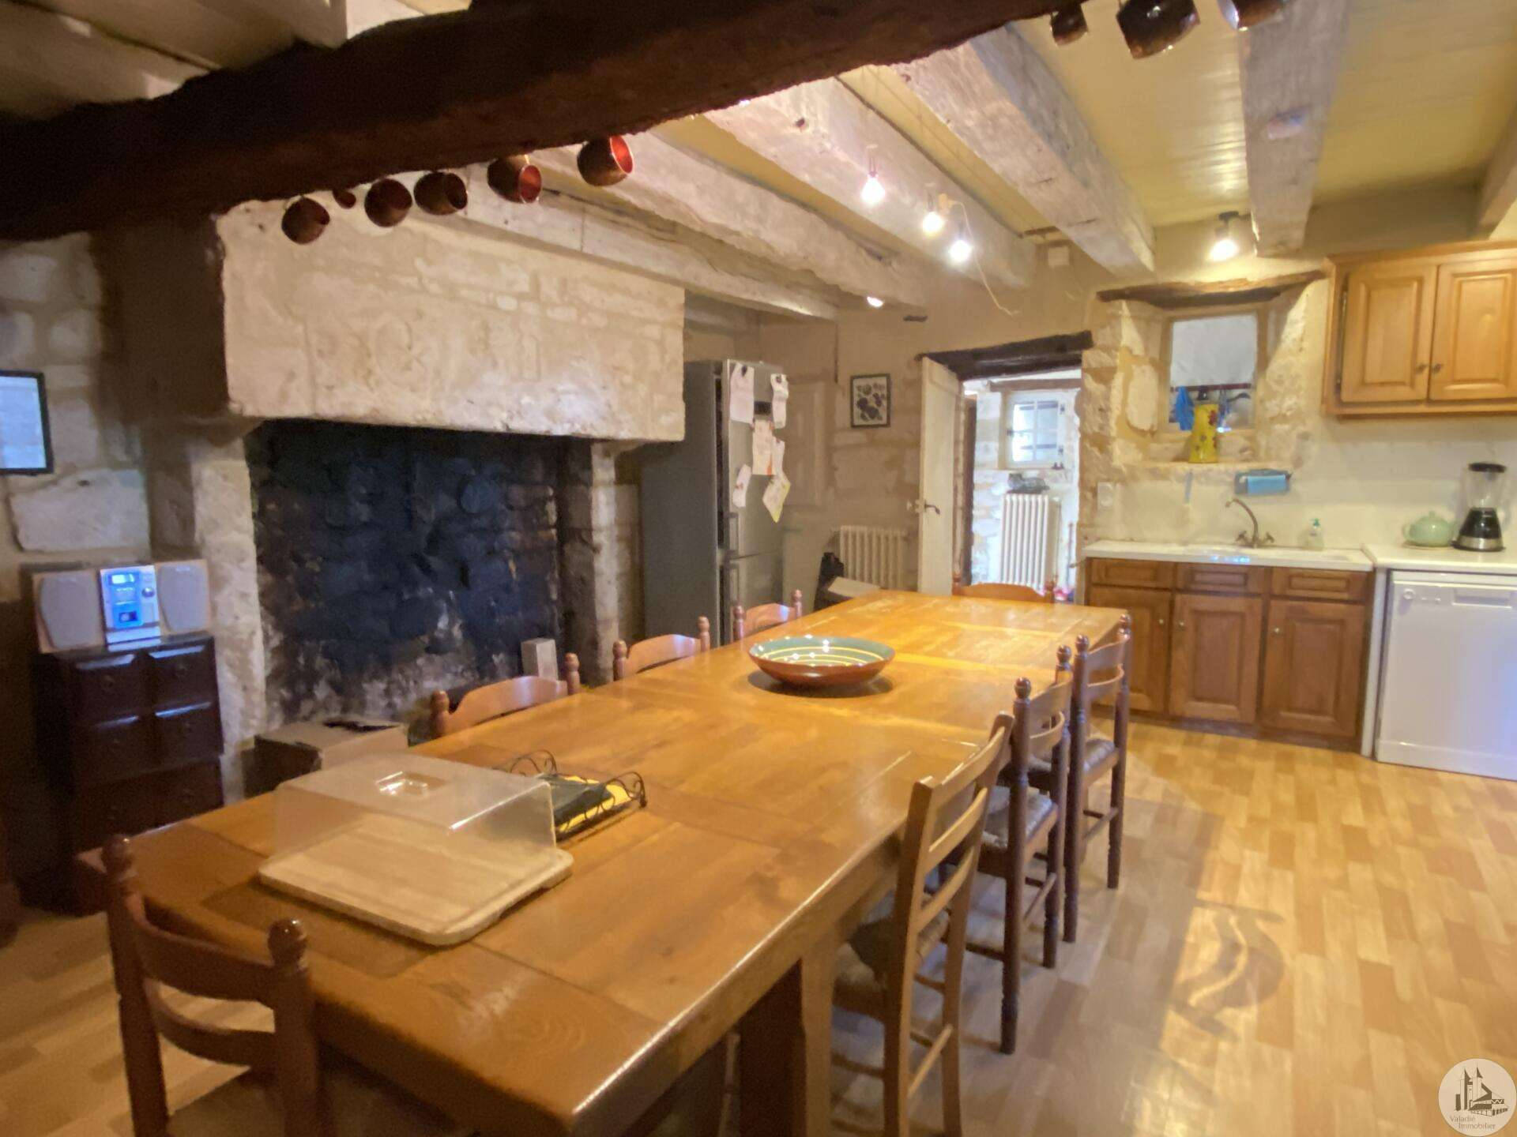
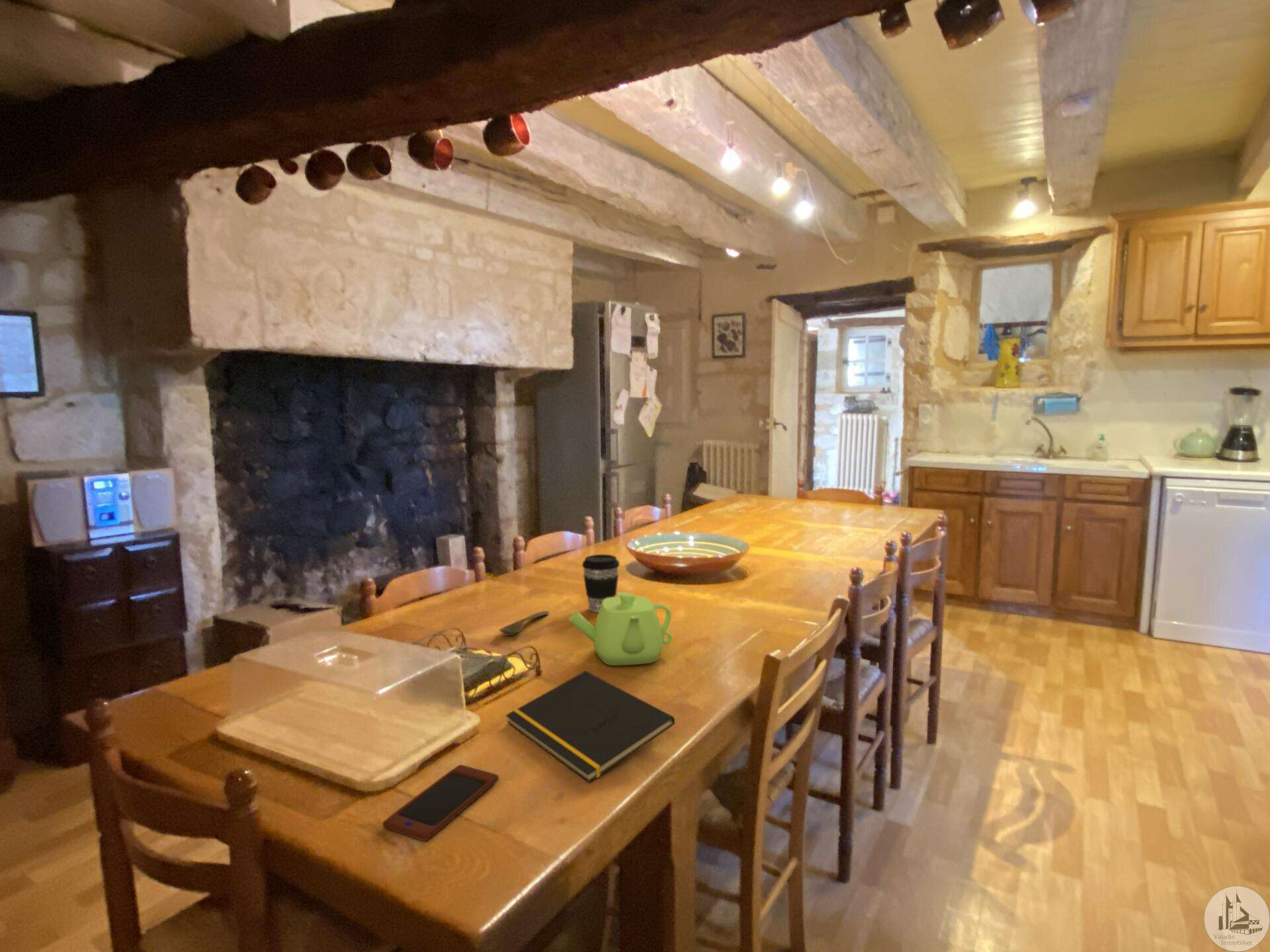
+ coffee cup [581,554,620,614]
+ notepad [505,670,675,783]
+ smartphone [382,764,499,842]
+ teapot [568,592,673,666]
+ spoon [498,610,550,636]
